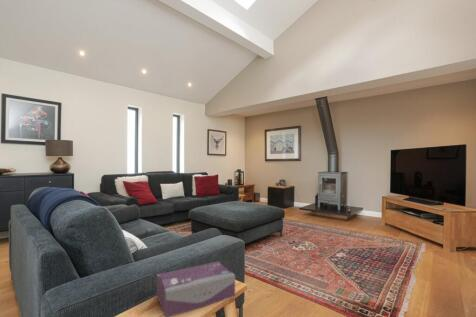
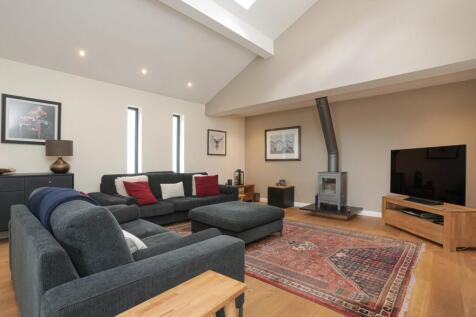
- tissue box [156,260,236,317]
